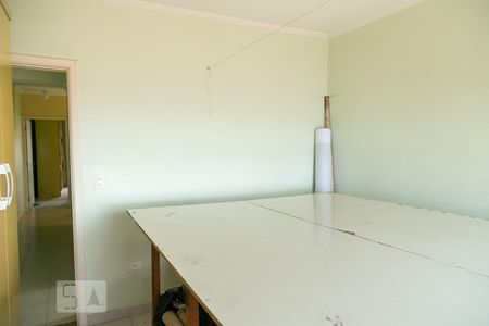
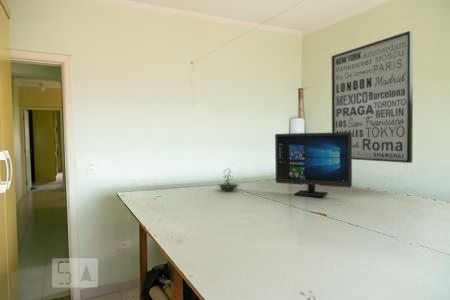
+ computer monitor [274,132,353,198]
+ terrarium [216,168,240,192]
+ wall art [331,30,414,164]
